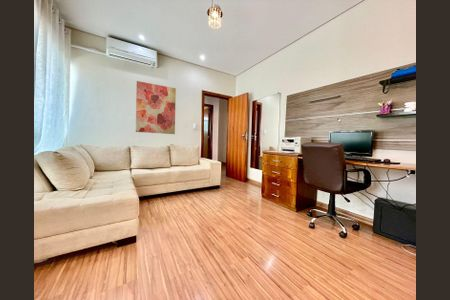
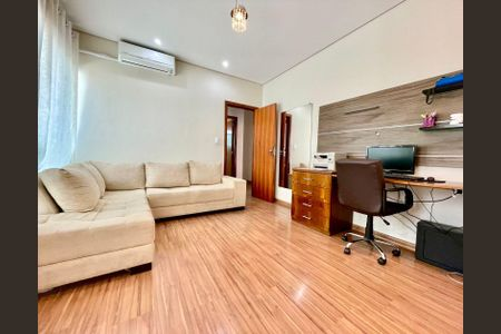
- wall art [135,80,177,135]
